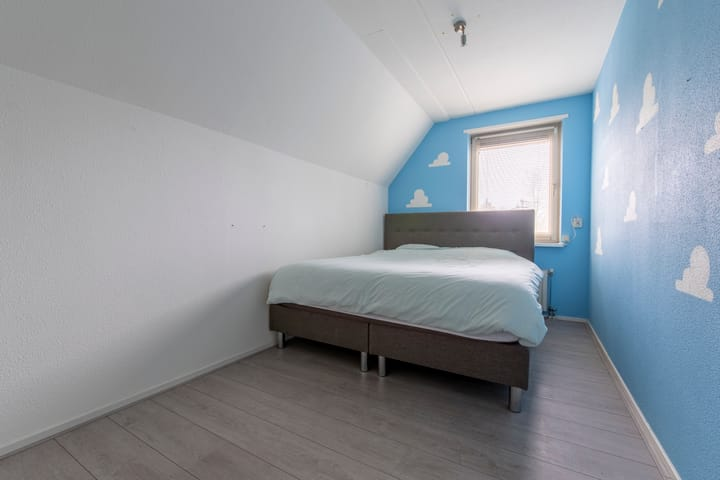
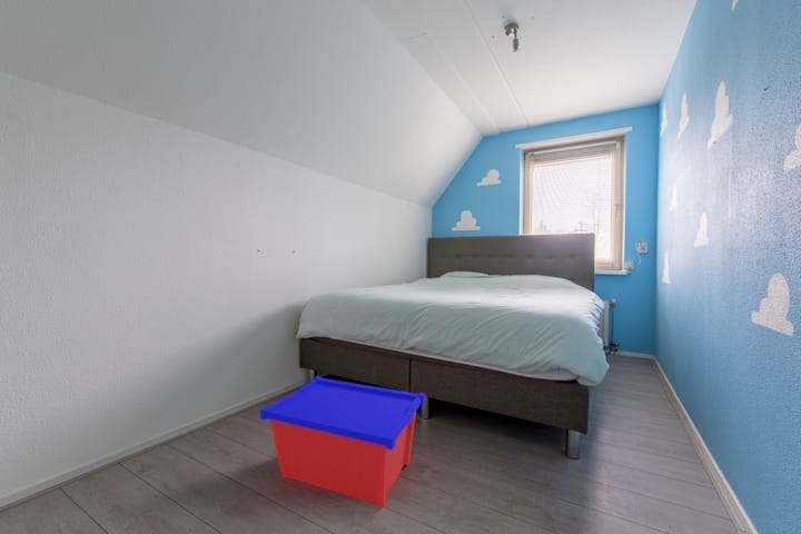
+ storage bin [259,375,426,508]
